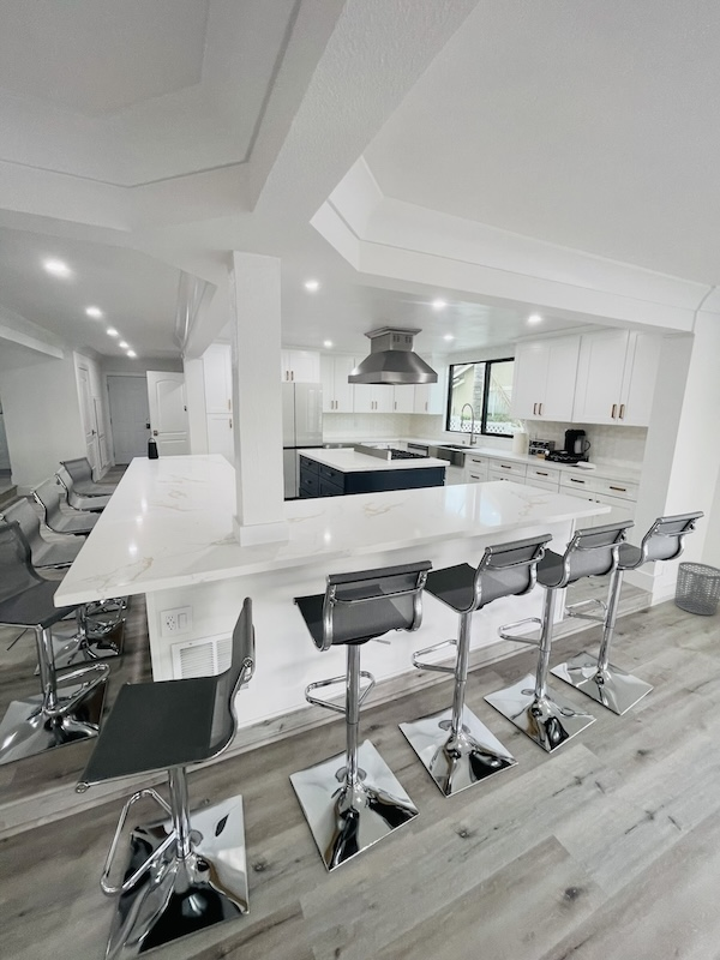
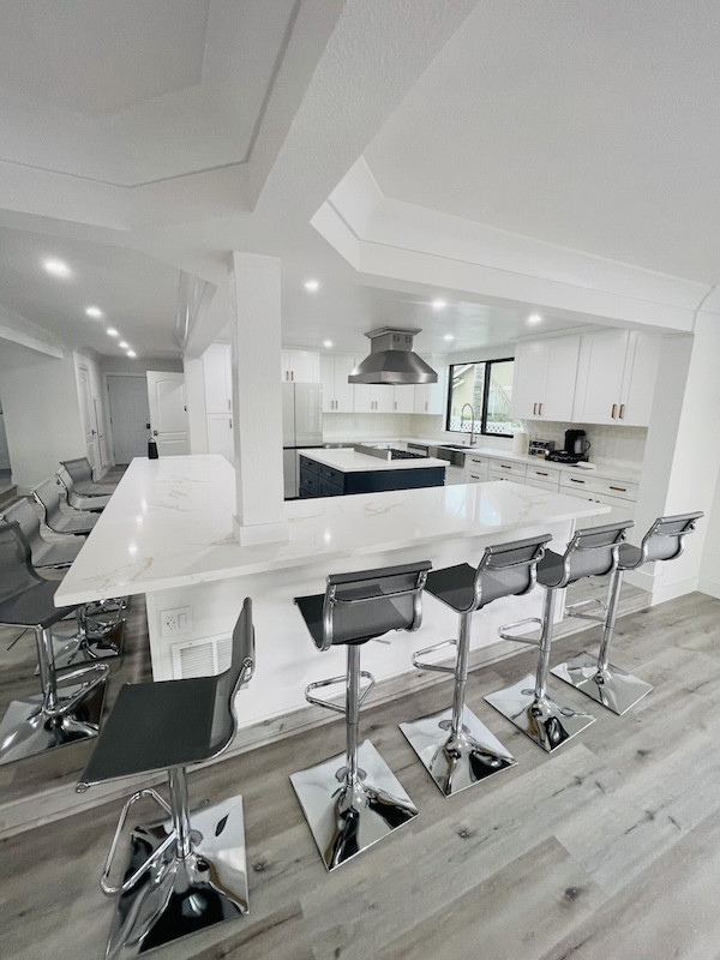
- waste bin [673,560,720,617]
